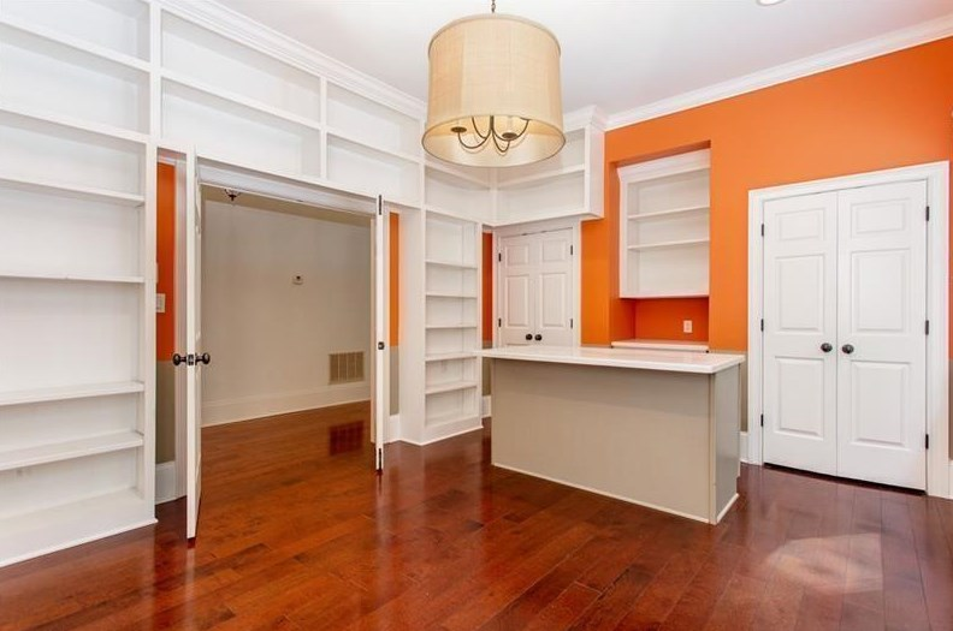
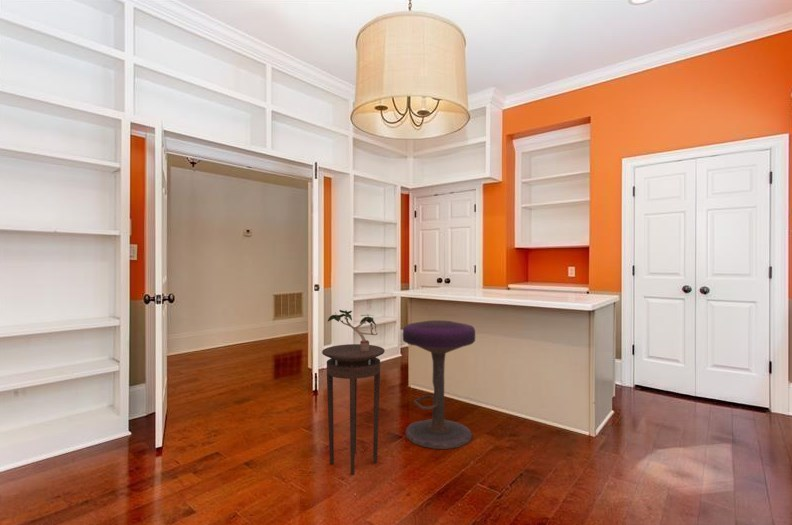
+ potted plant [326,309,379,351]
+ stool [321,343,386,476]
+ stool [402,319,476,450]
